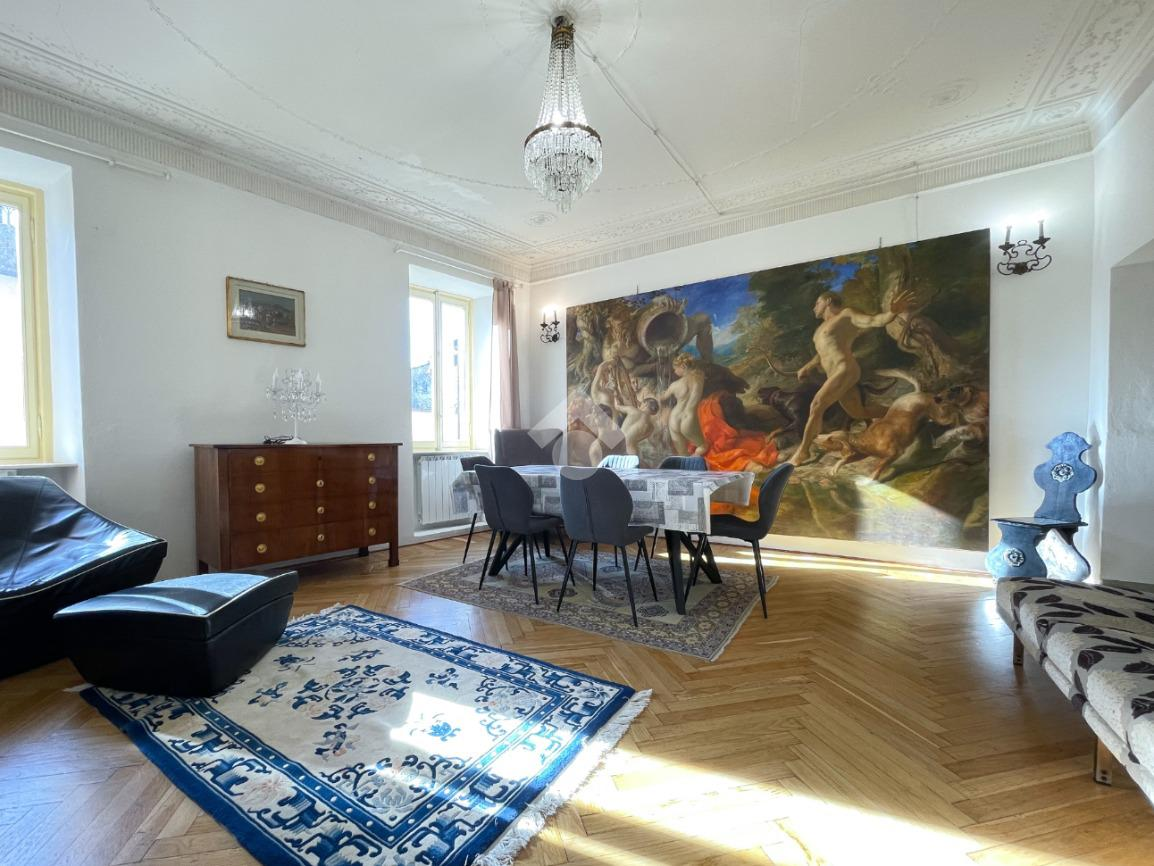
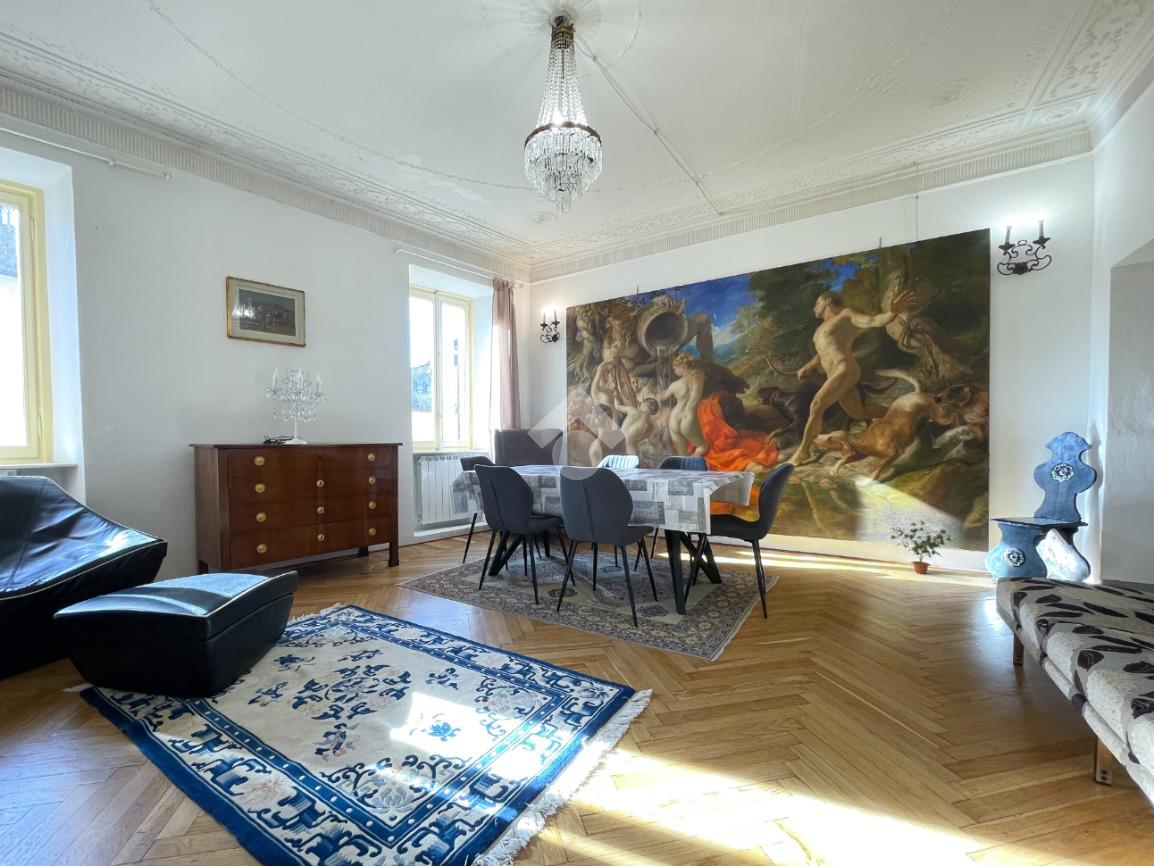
+ potted plant [889,519,953,575]
